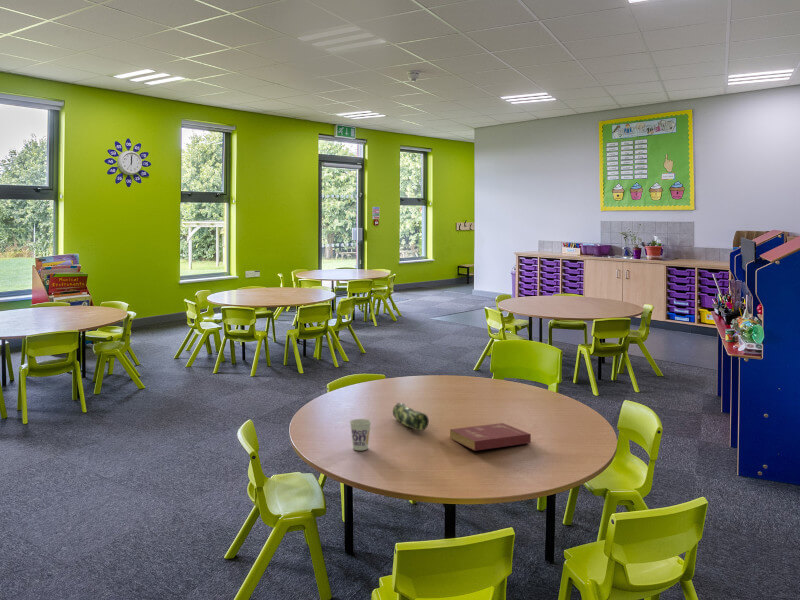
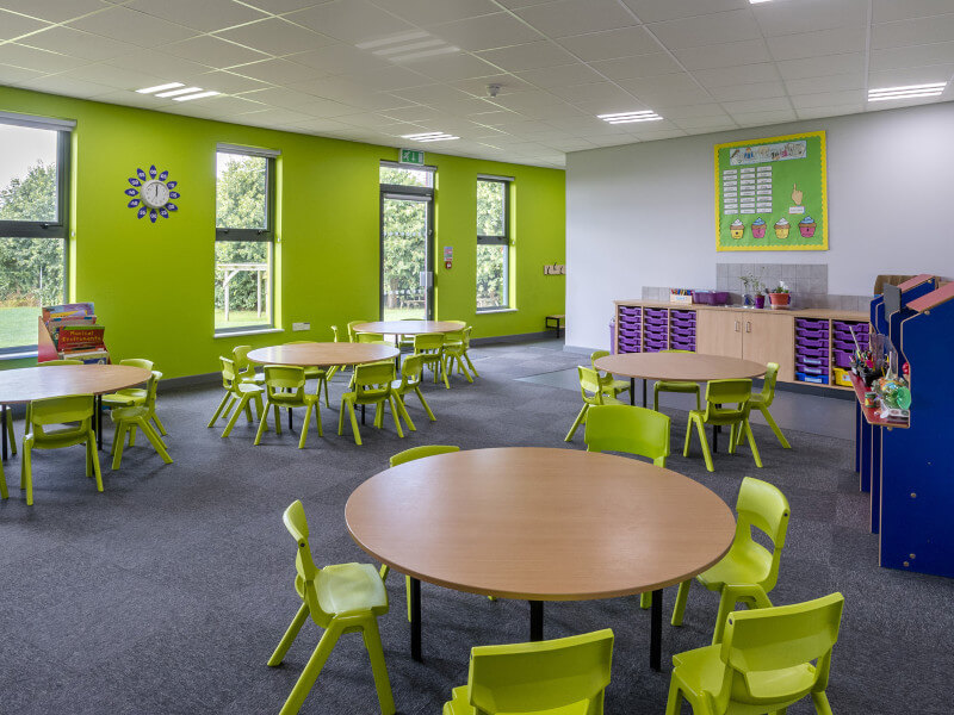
- cup [349,418,372,451]
- book [449,422,532,452]
- pencil case [392,402,430,432]
